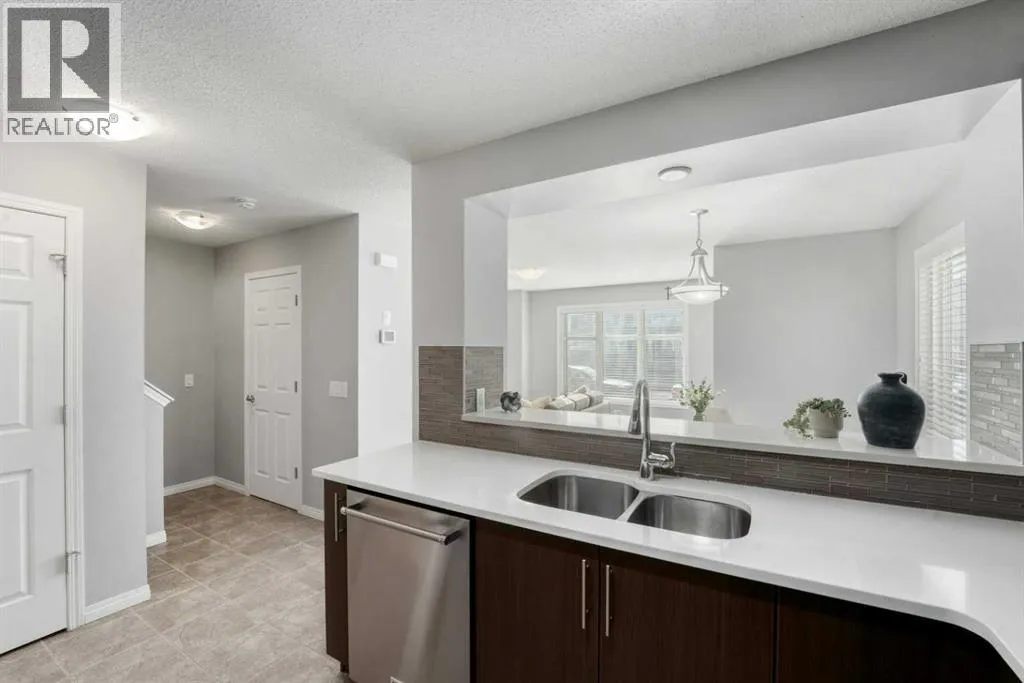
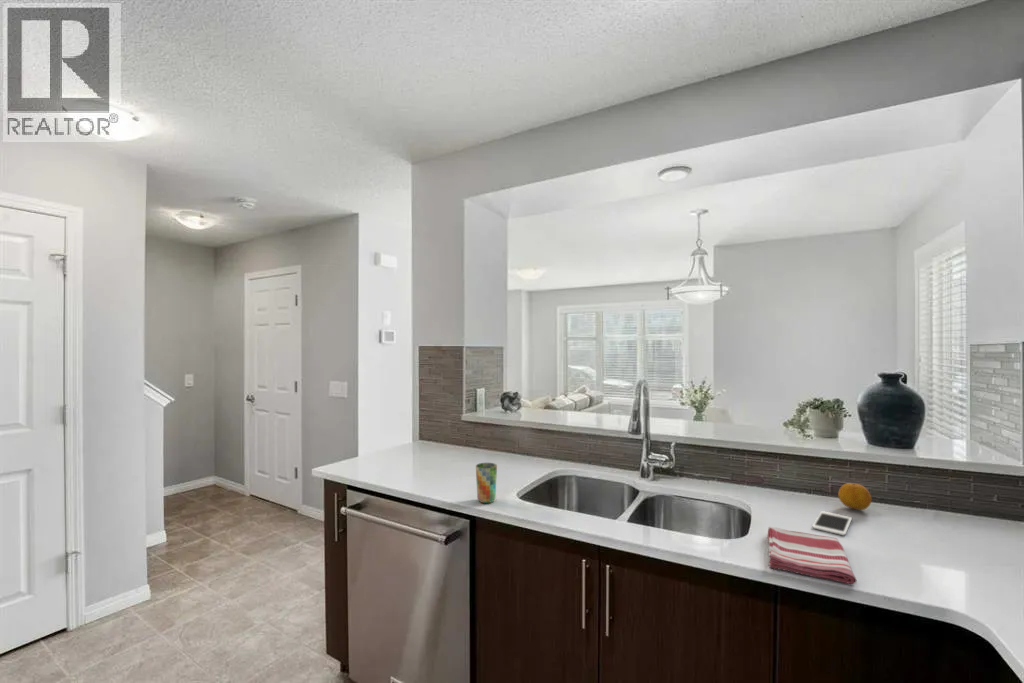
+ fruit [837,482,872,511]
+ cell phone [811,510,853,536]
+ cup [475,462,498,504]
+ dish towel [767,525,857,585]
